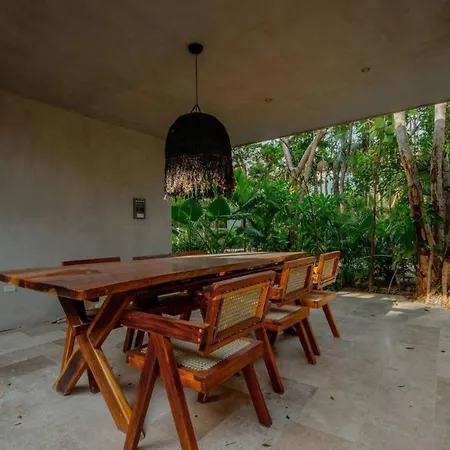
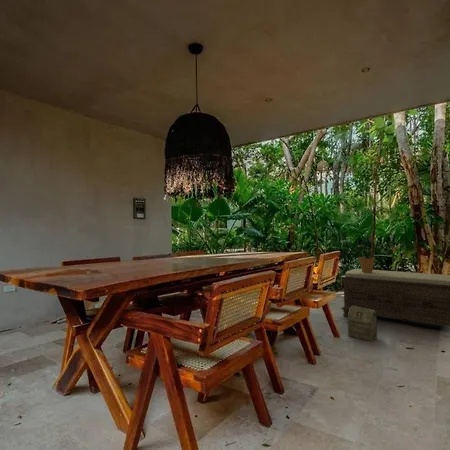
+ potted plant [352,244,384,273]
+ bag [347,306,378,342]
+ bench [339,268,450,327]
